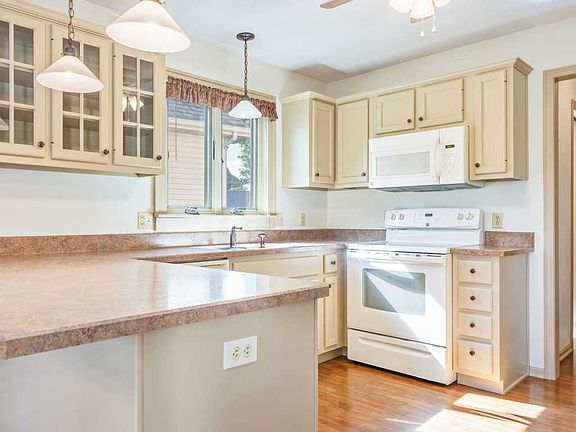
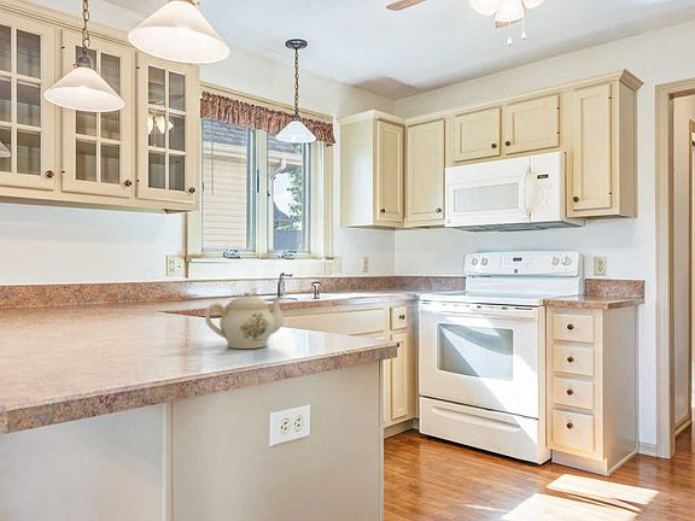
+ teapot [204,291,284,350]
